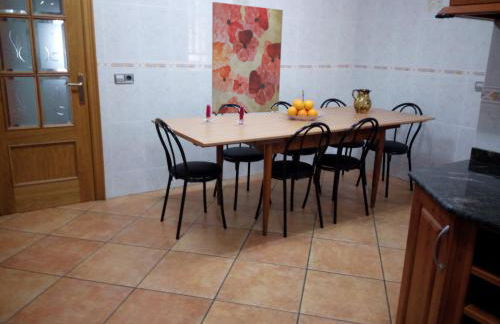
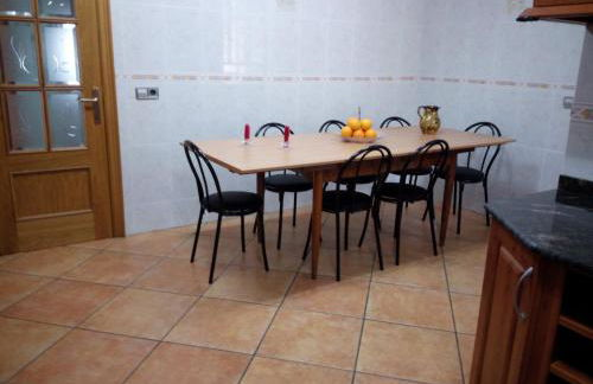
- wall art [211,1,284,115]
